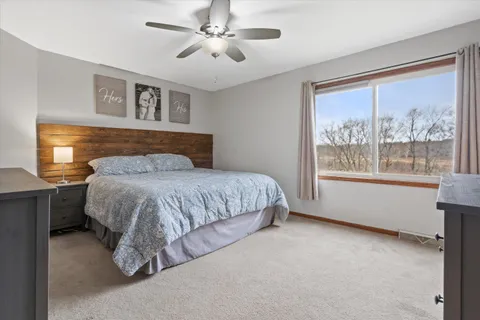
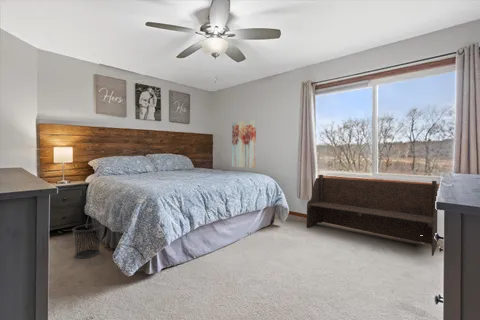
+ bench [306,174,439,257]
+ wall art [231,119,257,169]
+ waste bin [72,223,103,259]
